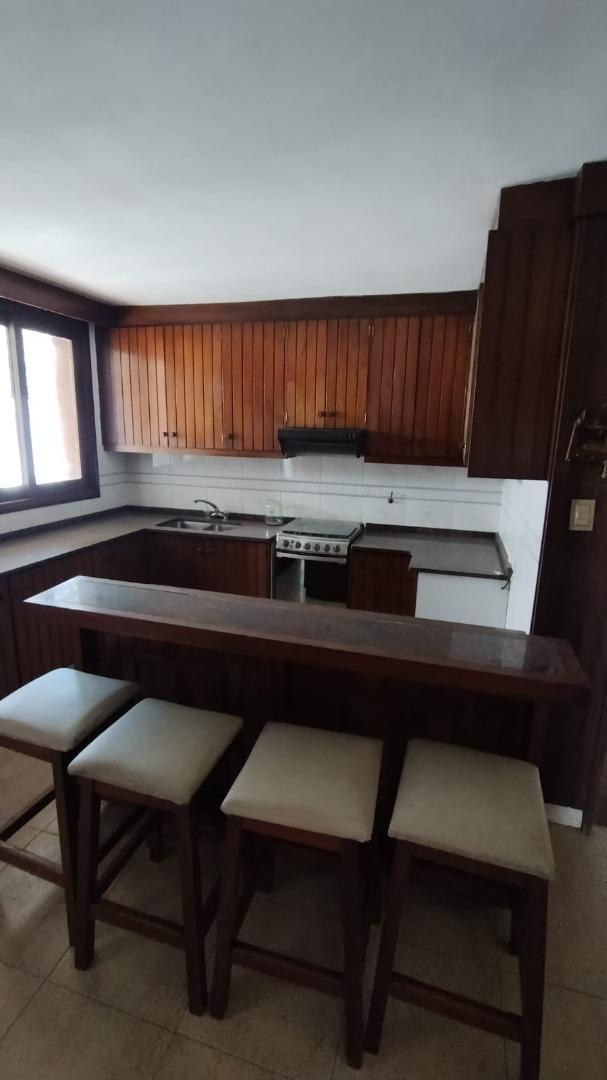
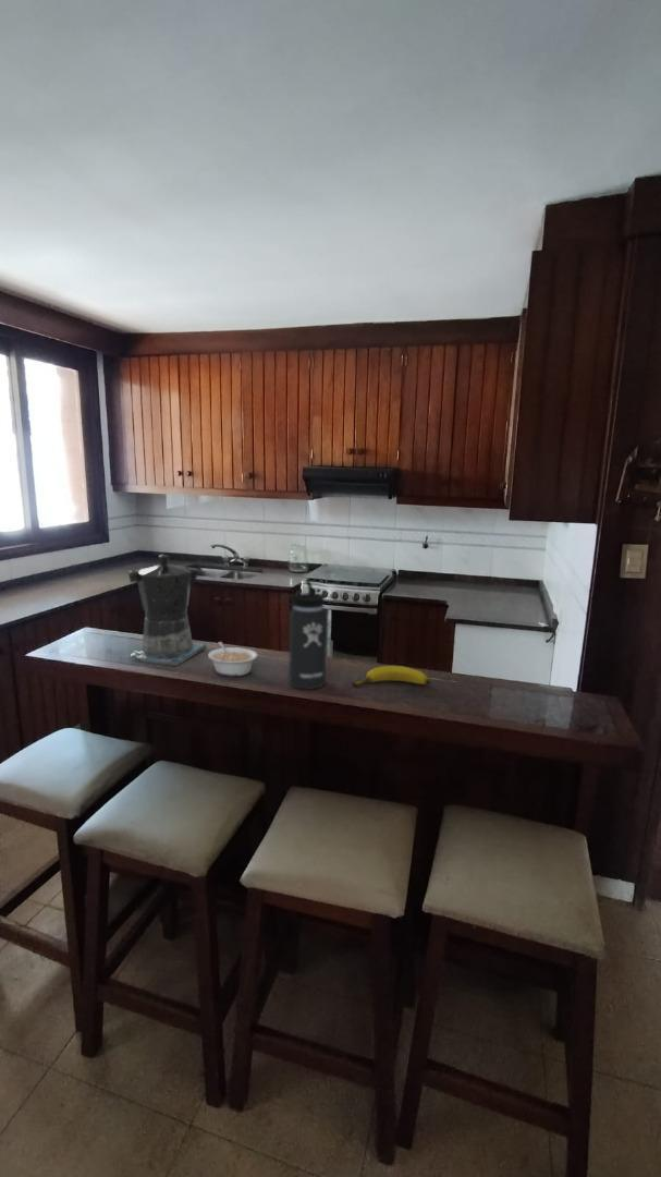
+ thermos bottle [280,578,328,691]
+ legume [207,641,258,678]
+ banana [351,665,431,688]
+ coffee maker [127,554,208,667]
